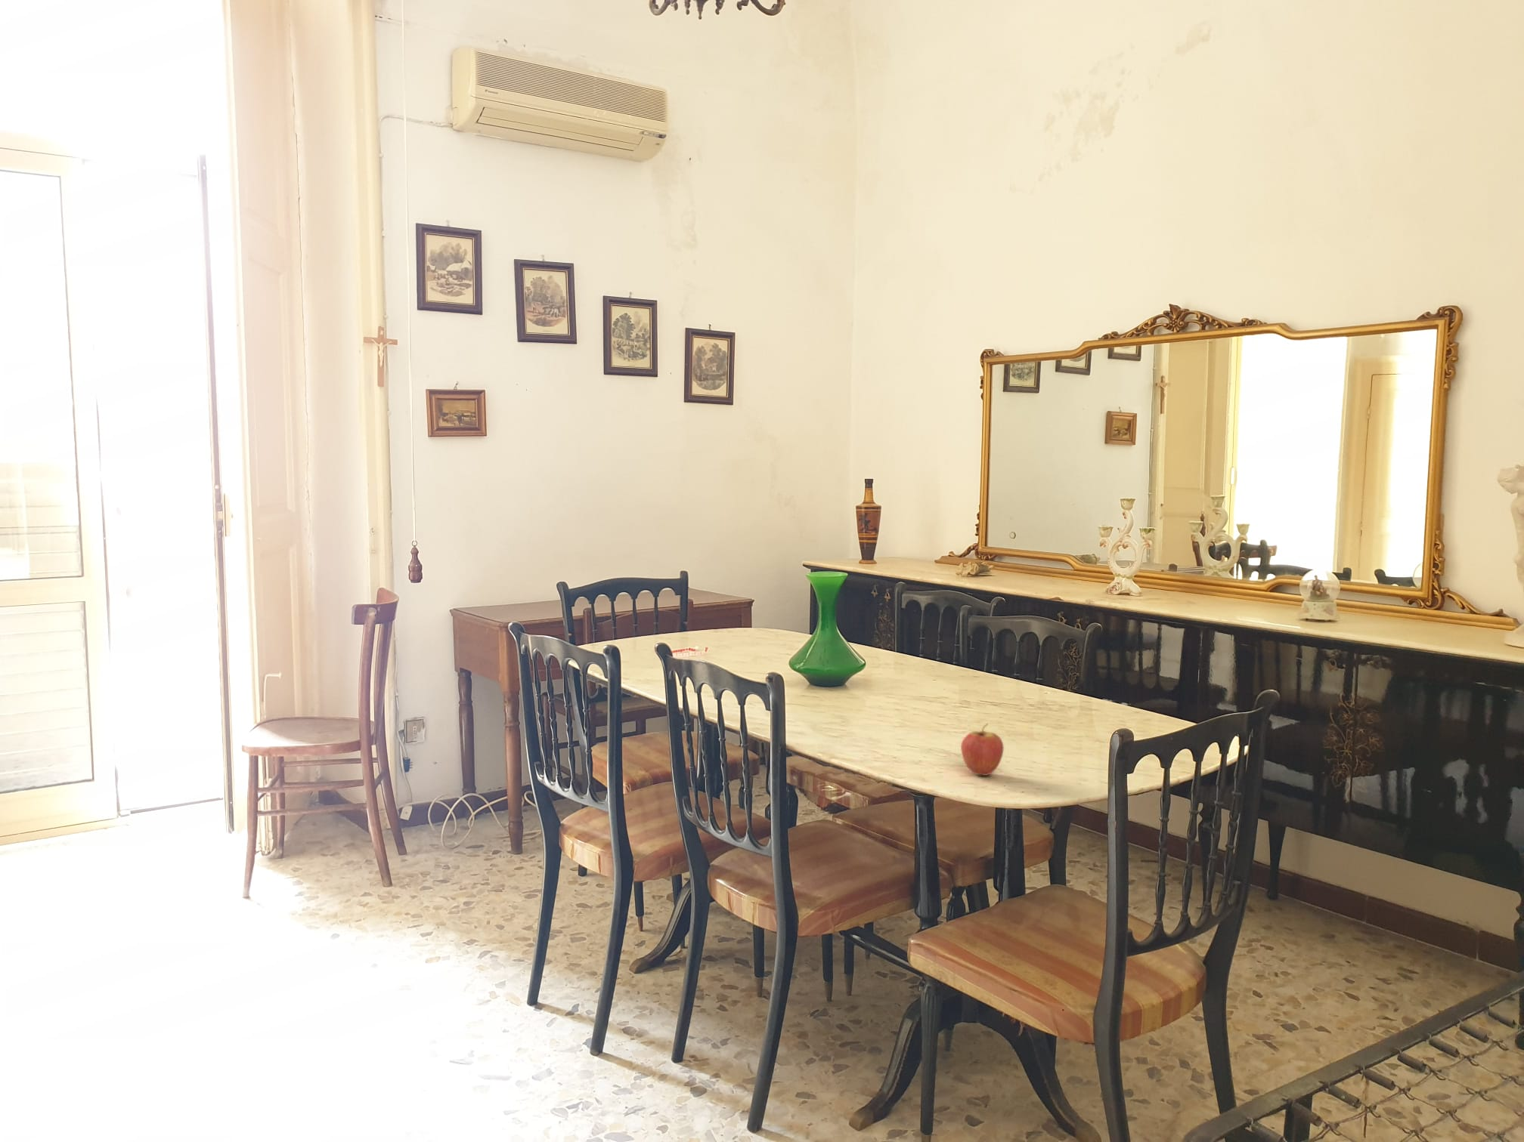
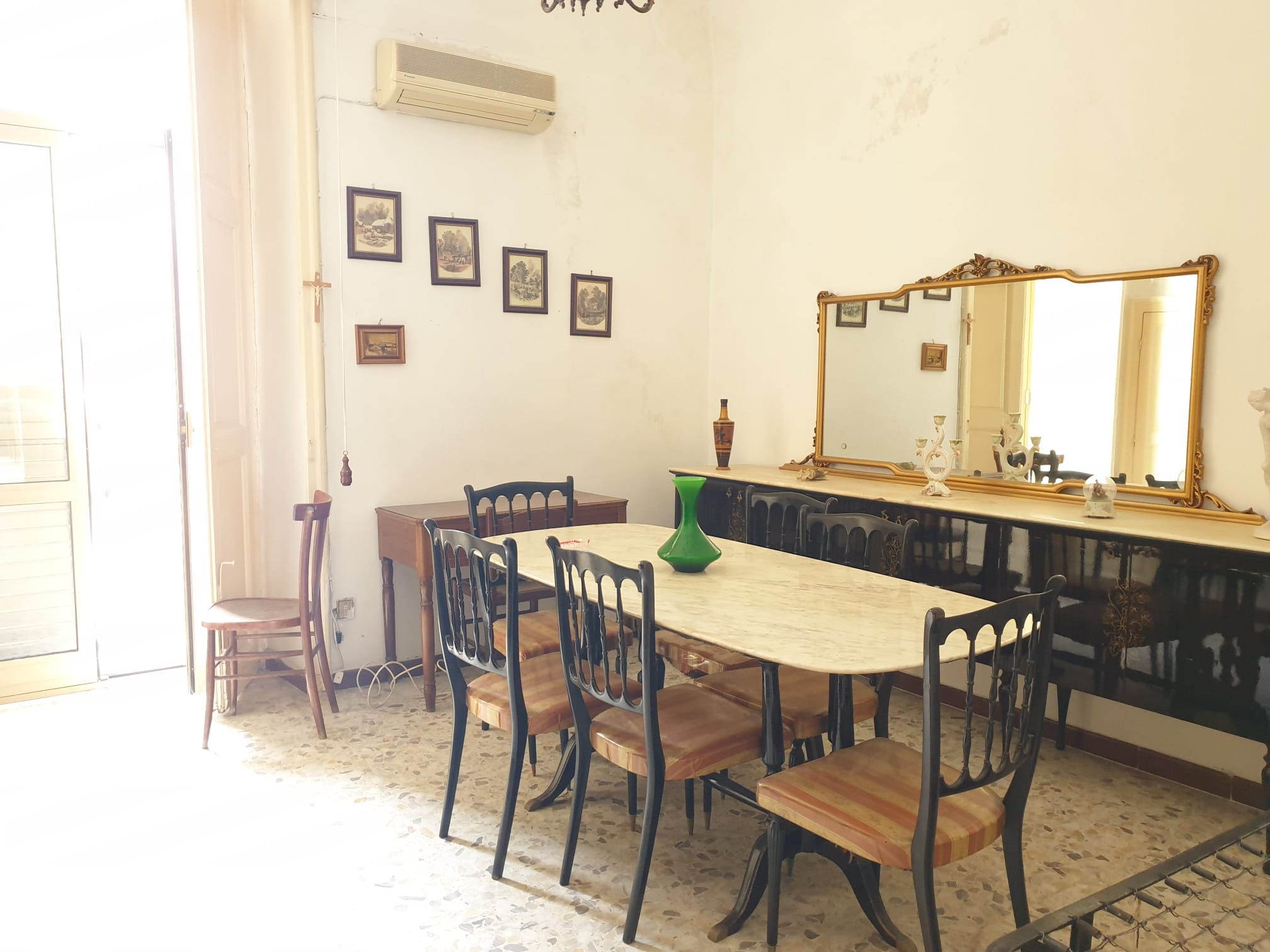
- fruit [960,723,1004,776]
